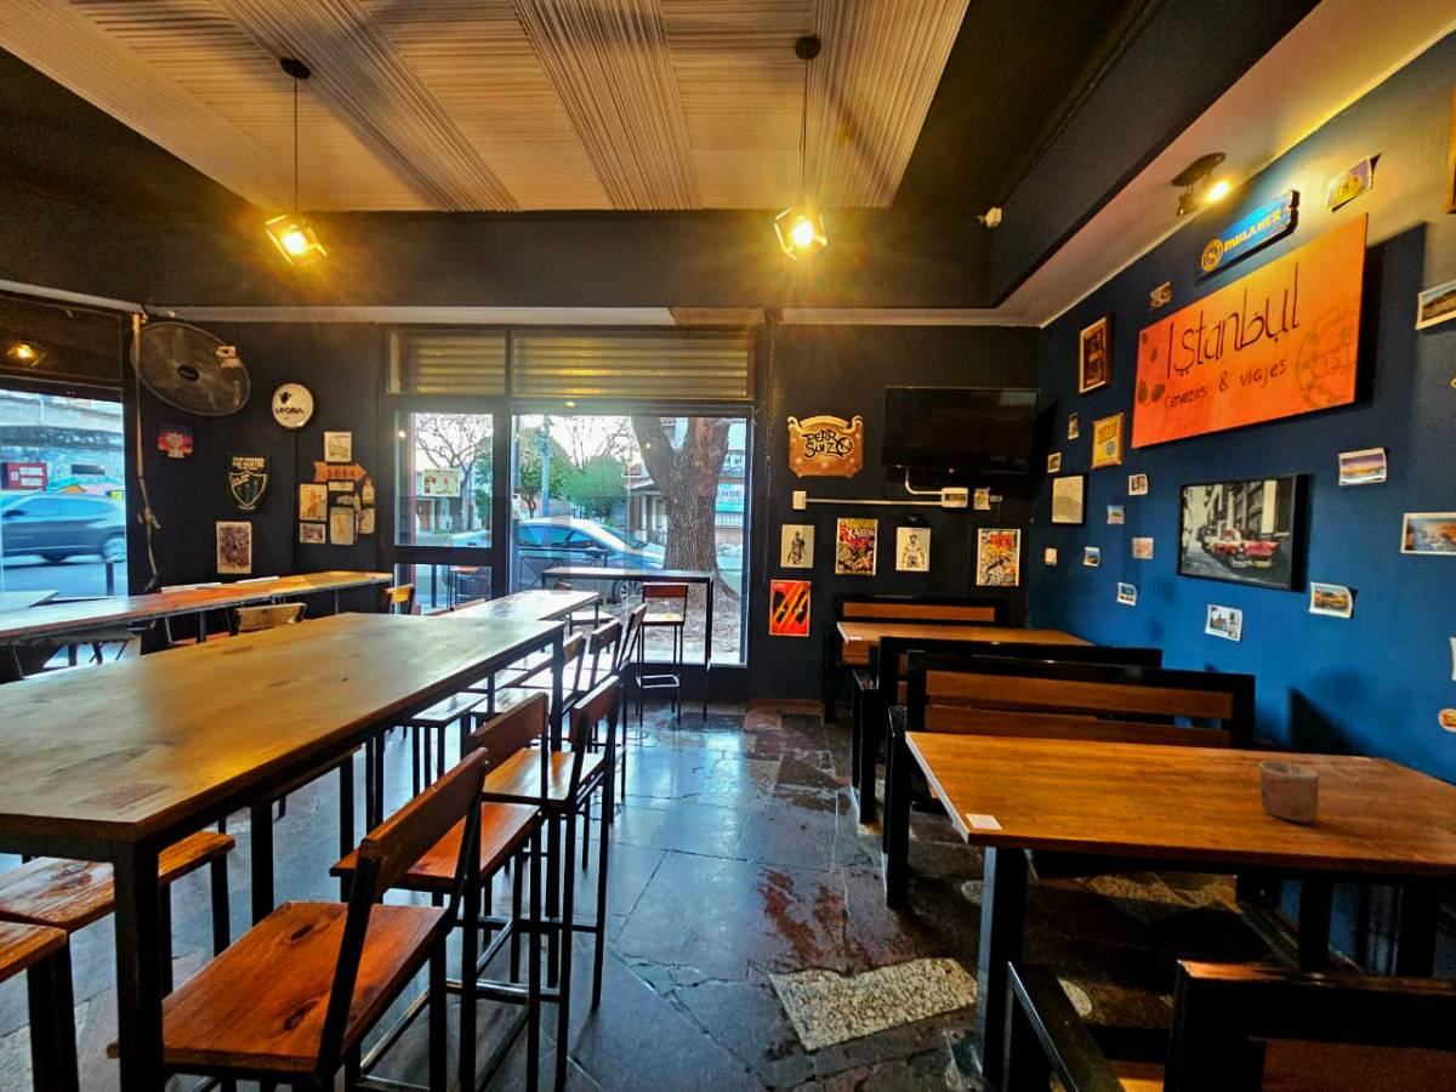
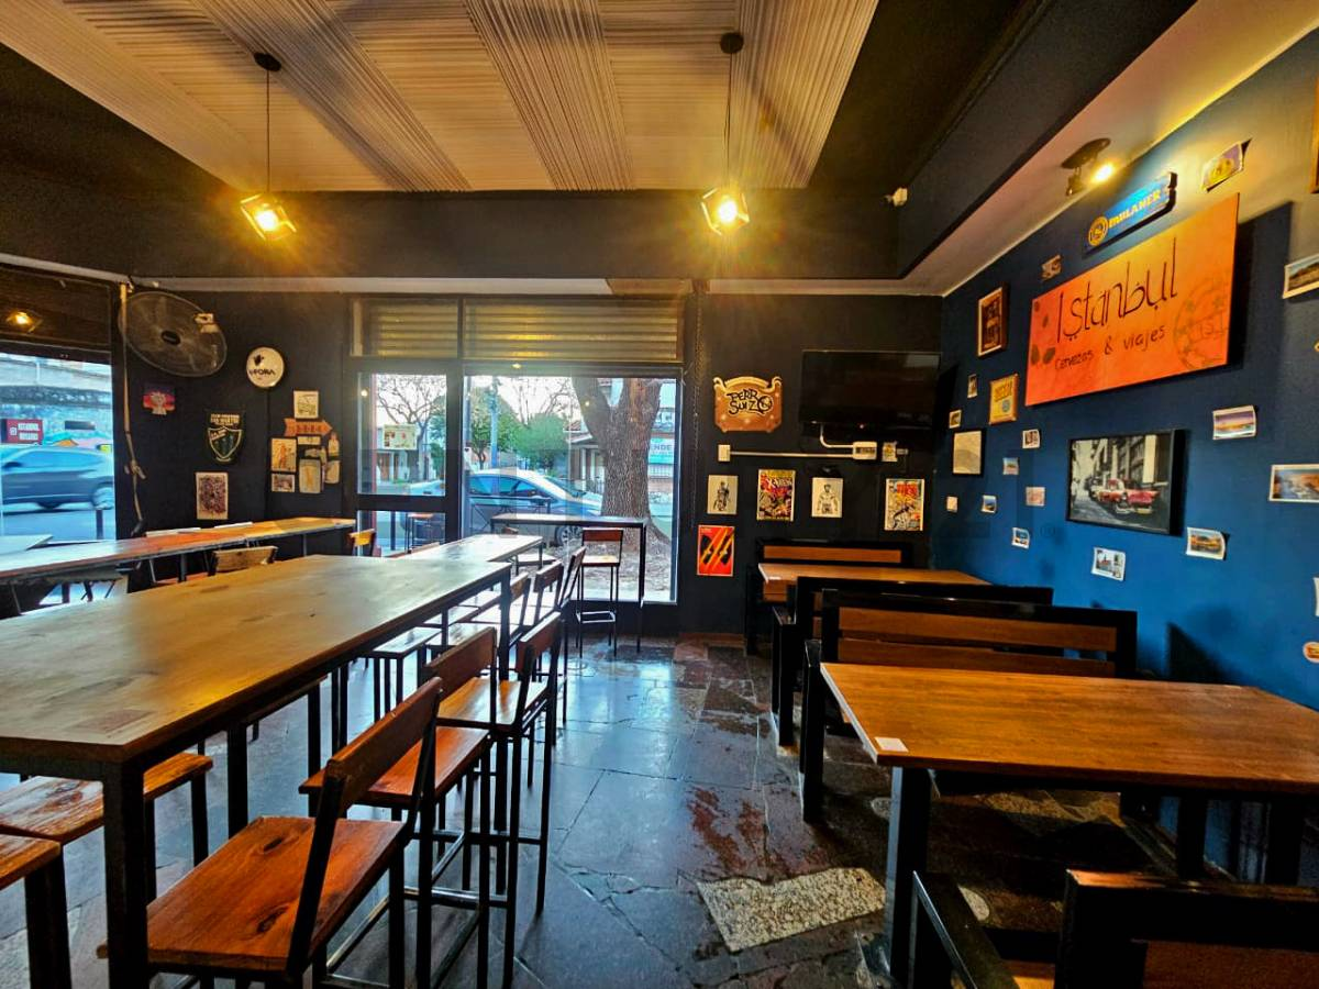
- cup [1257,760,1321,824]
